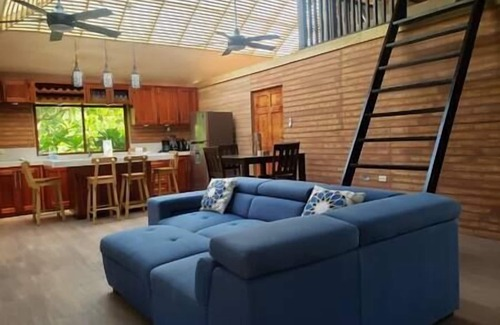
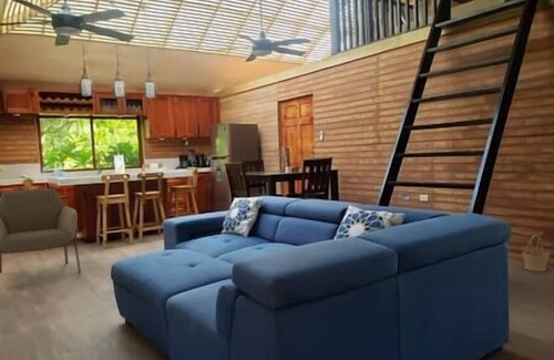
+ basket [521,234,551,272]
+ armchair [0,187,82,275]
